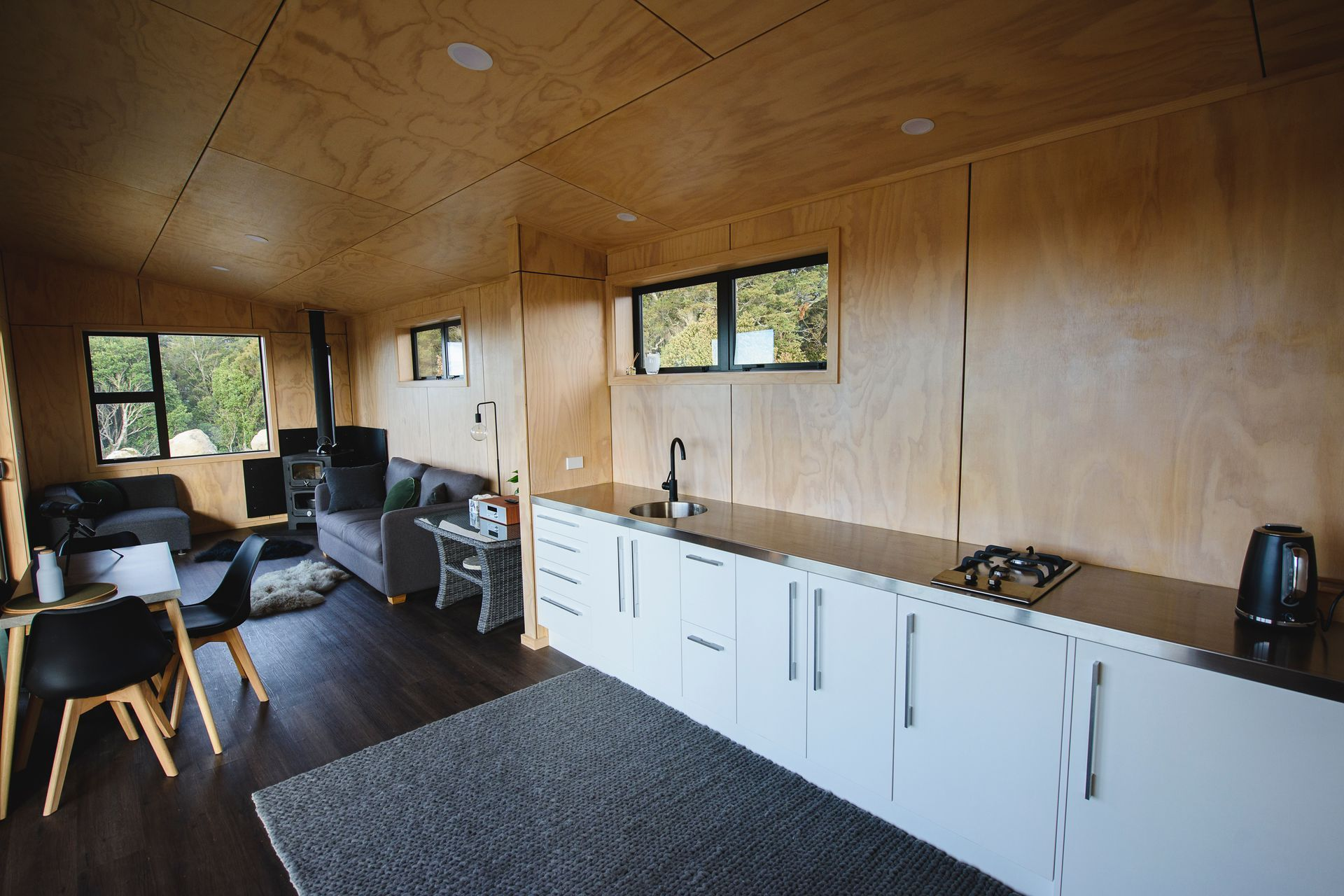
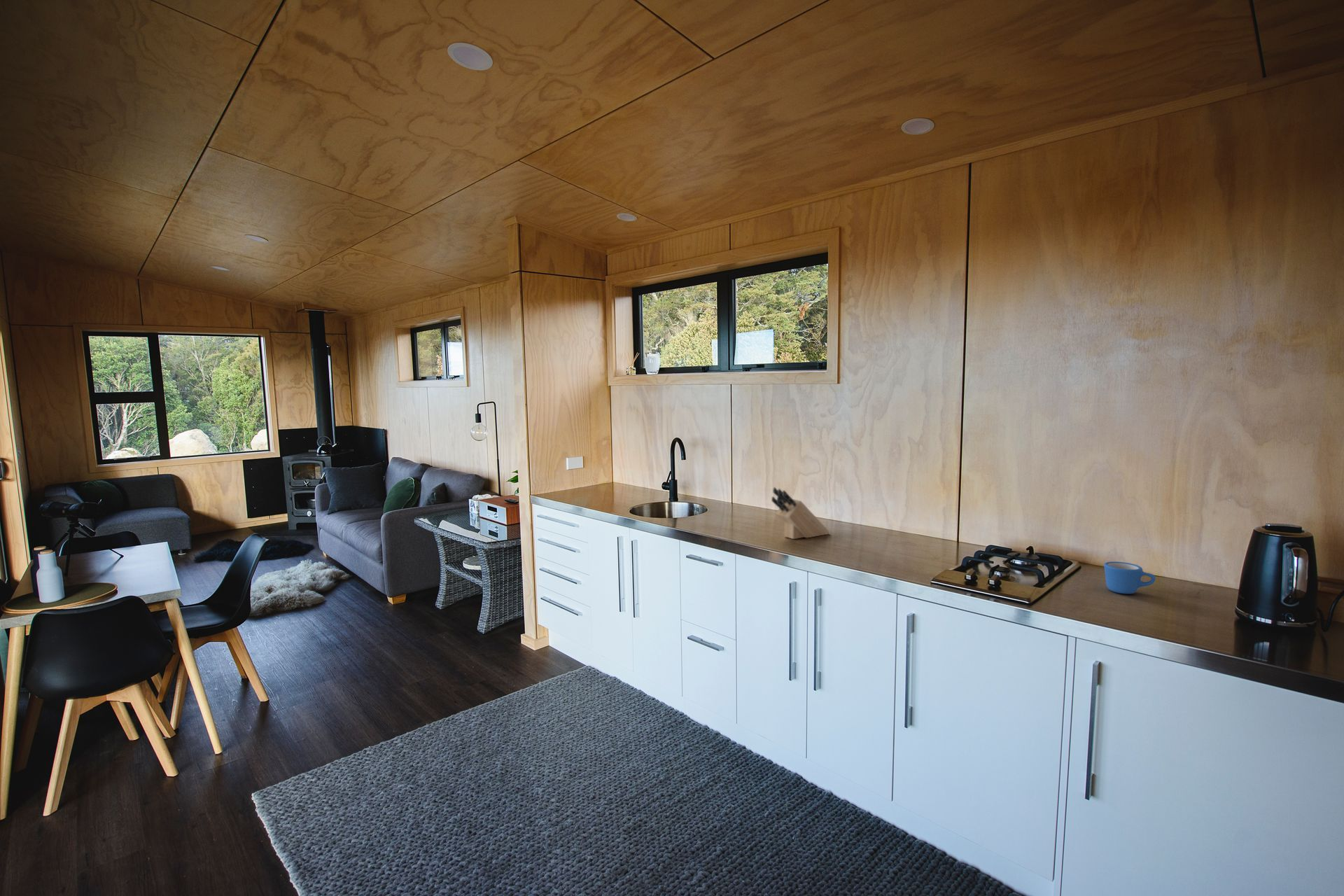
+ mug [1103,561,1156,594]
+ knife block [771,486,830,540]
